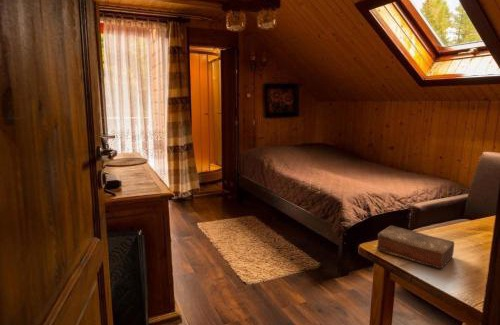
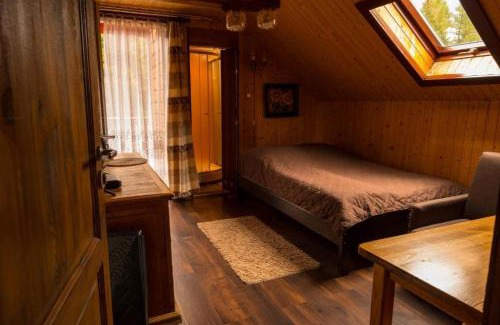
- book [375,224,455,269]
